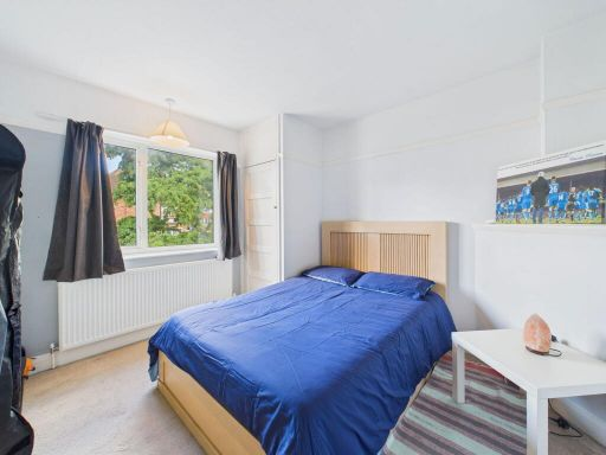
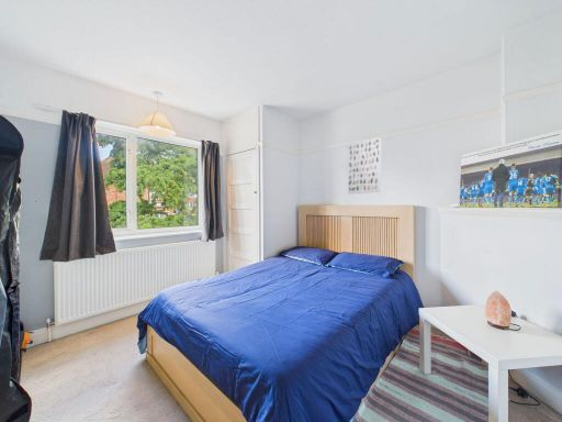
+ wall art [347,136,382,195]
